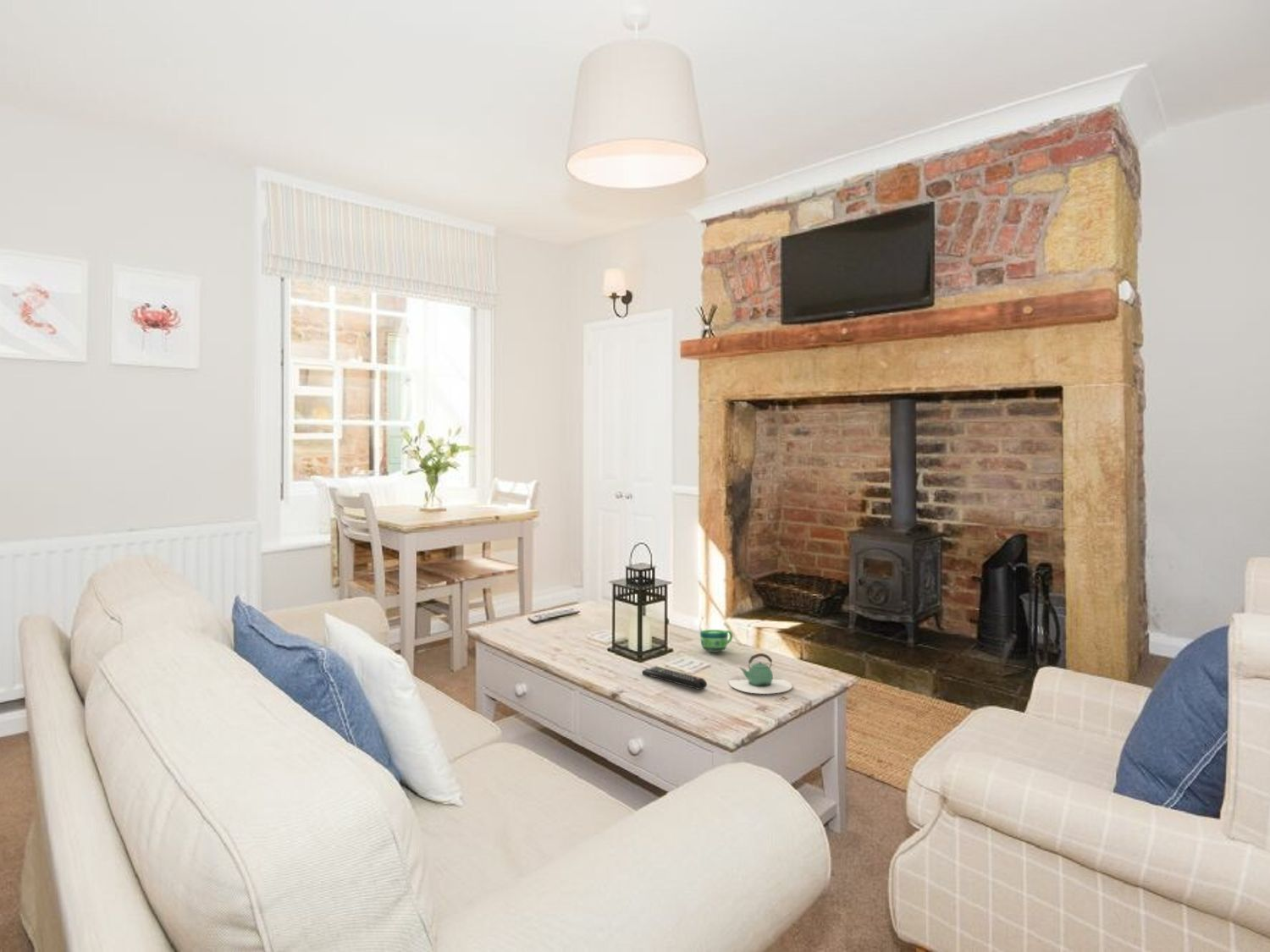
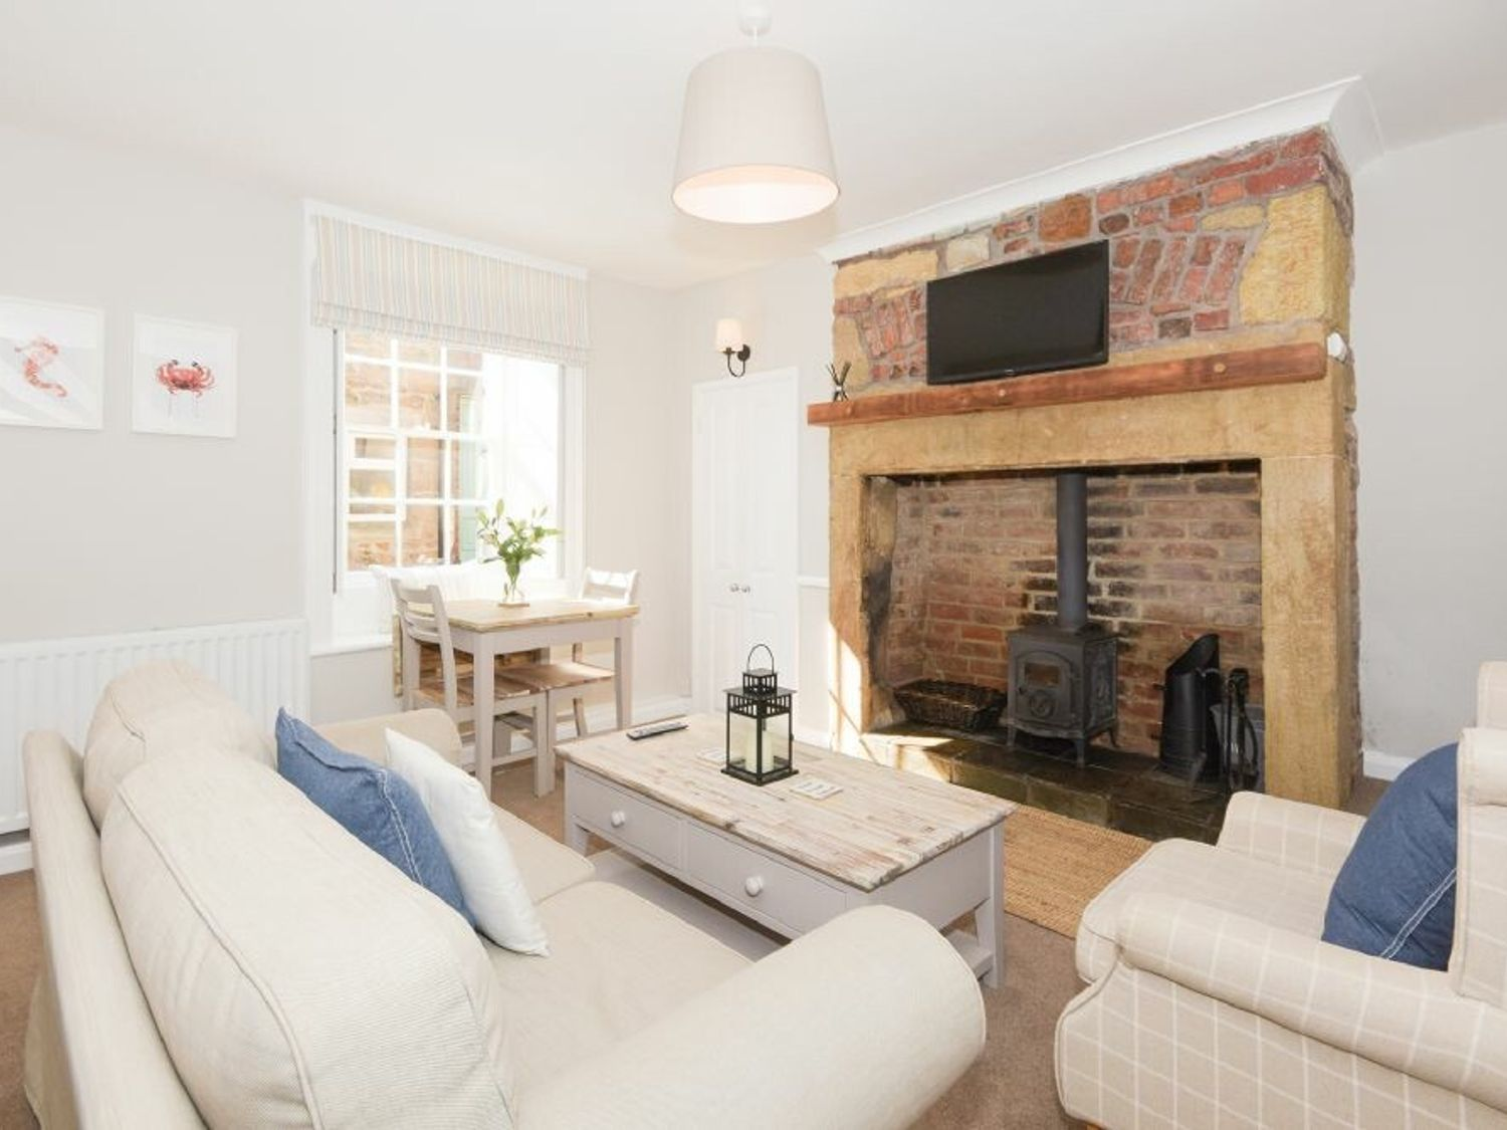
- teapot [727,652,793,695]
- remote control [641,665,708,691]
- cup [699,629,734,653]
